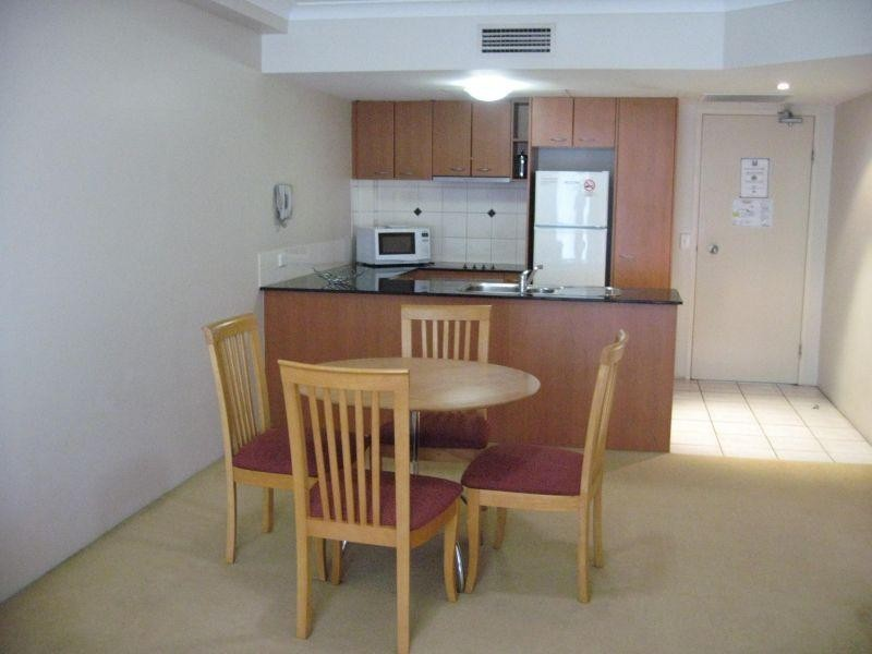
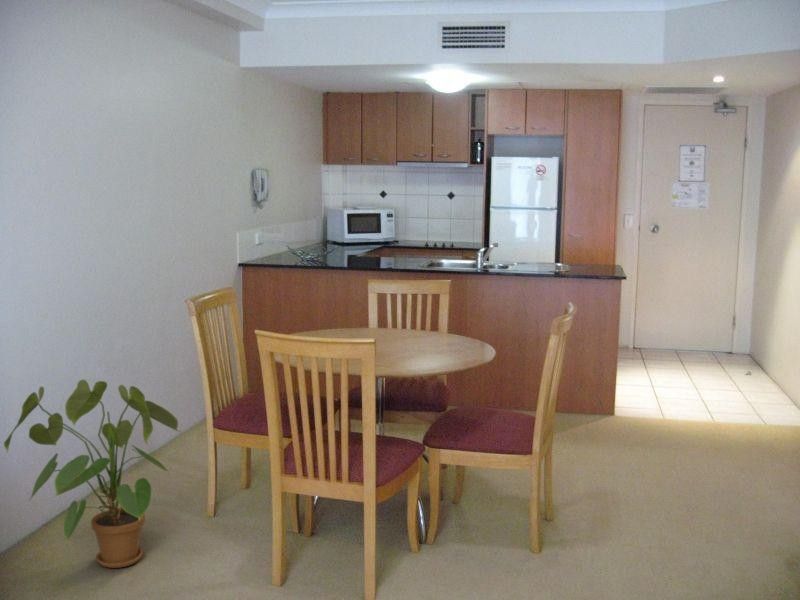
+ house plant [3,378,181,569]
